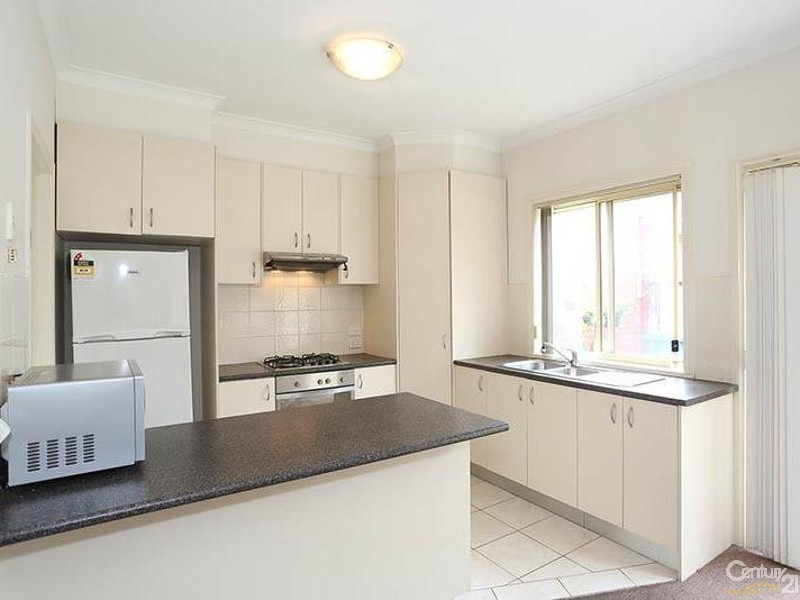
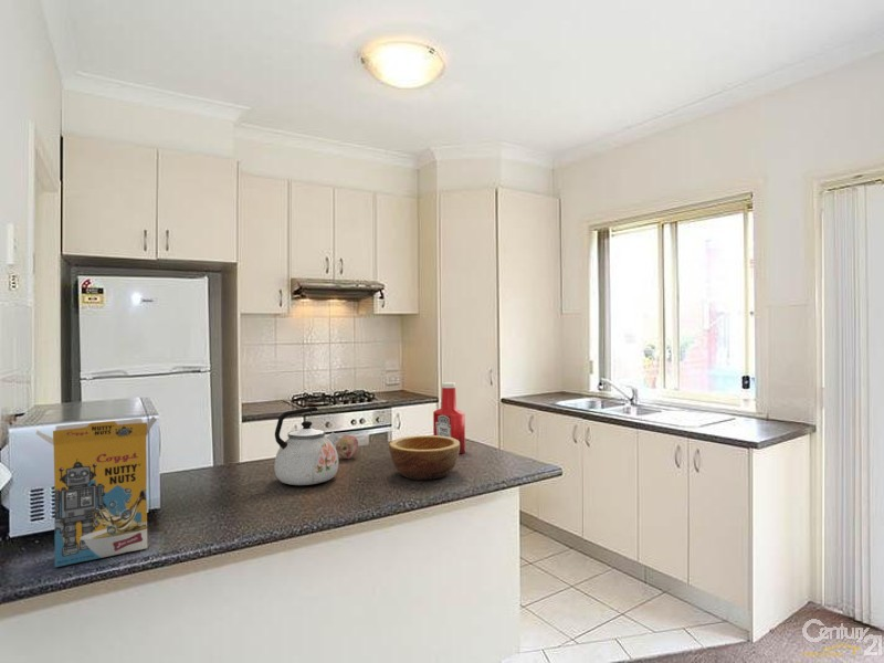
+ bowl [388,434,460,482]
+ fruit [335,434,359,460]
+ soap bottle [432,381,466,455]
+ cereal box [35,415,158,568]
+ kettle [273,406,339,486]
